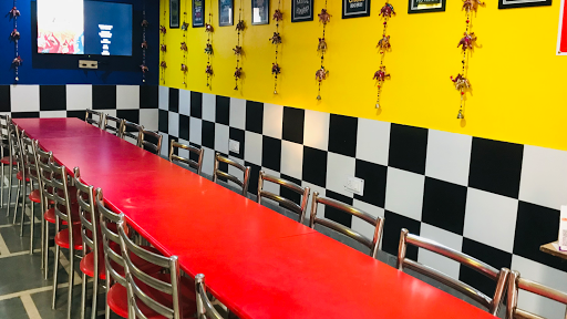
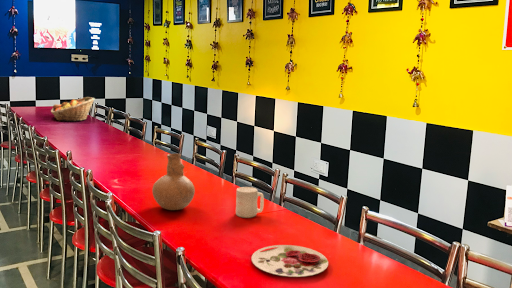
+ plate [250,244,329,278]
+ mug [235,186,265,219]
+ vase [151,153,196,211]
+ fruit basket [50,96,96,122]
